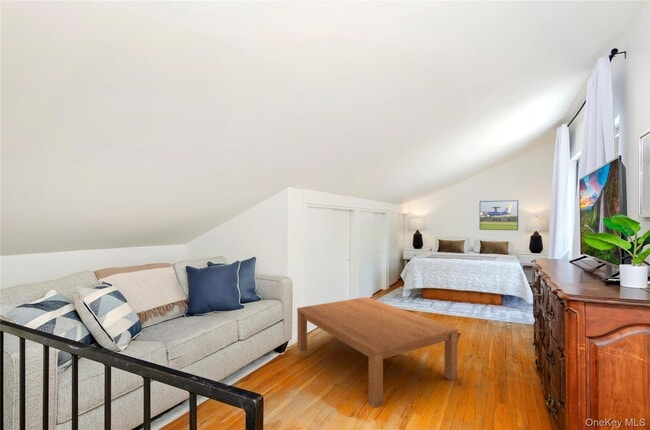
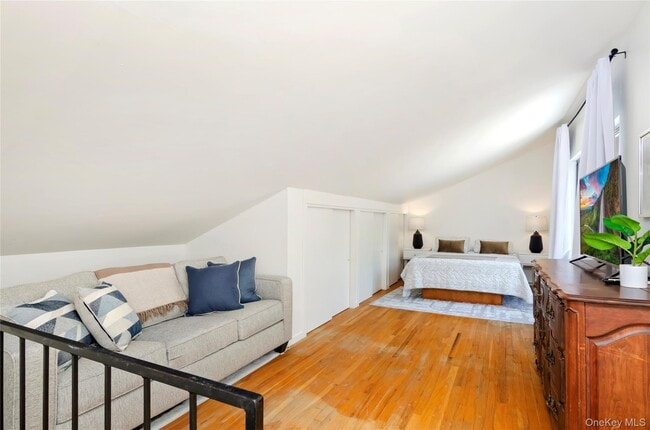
- coffee table [296,296,459,409]
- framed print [479,199,519,231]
